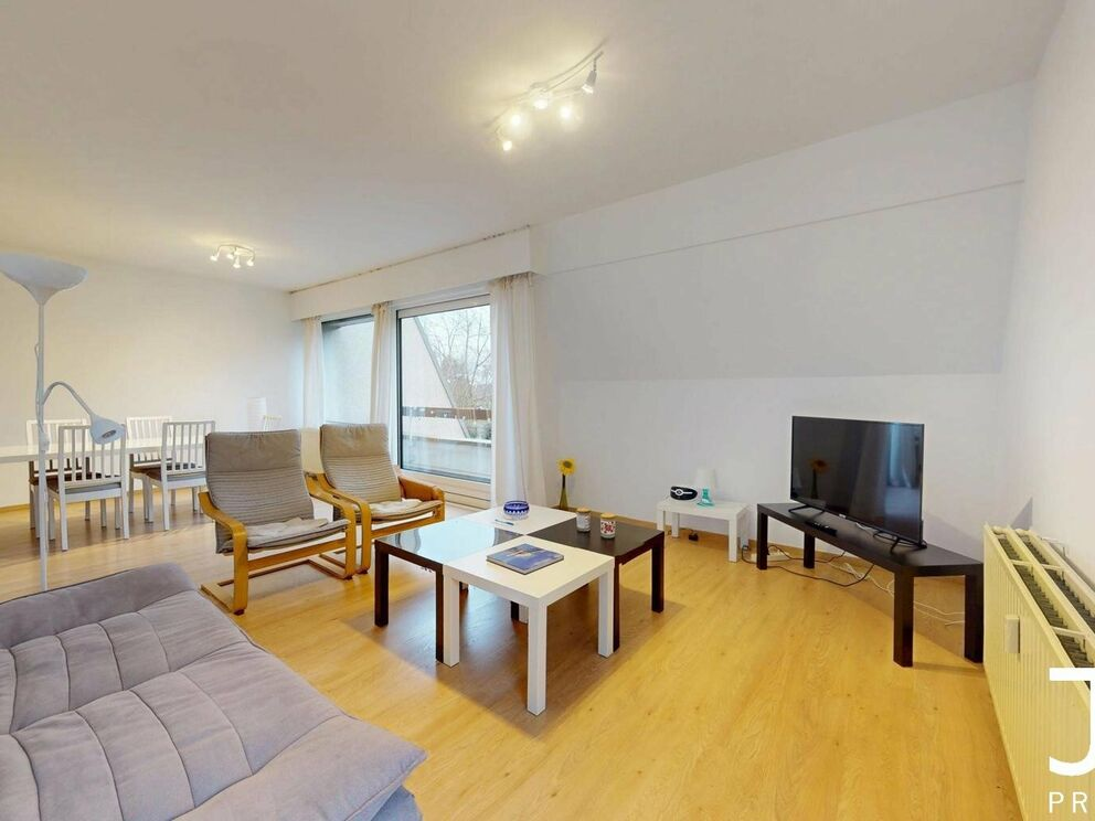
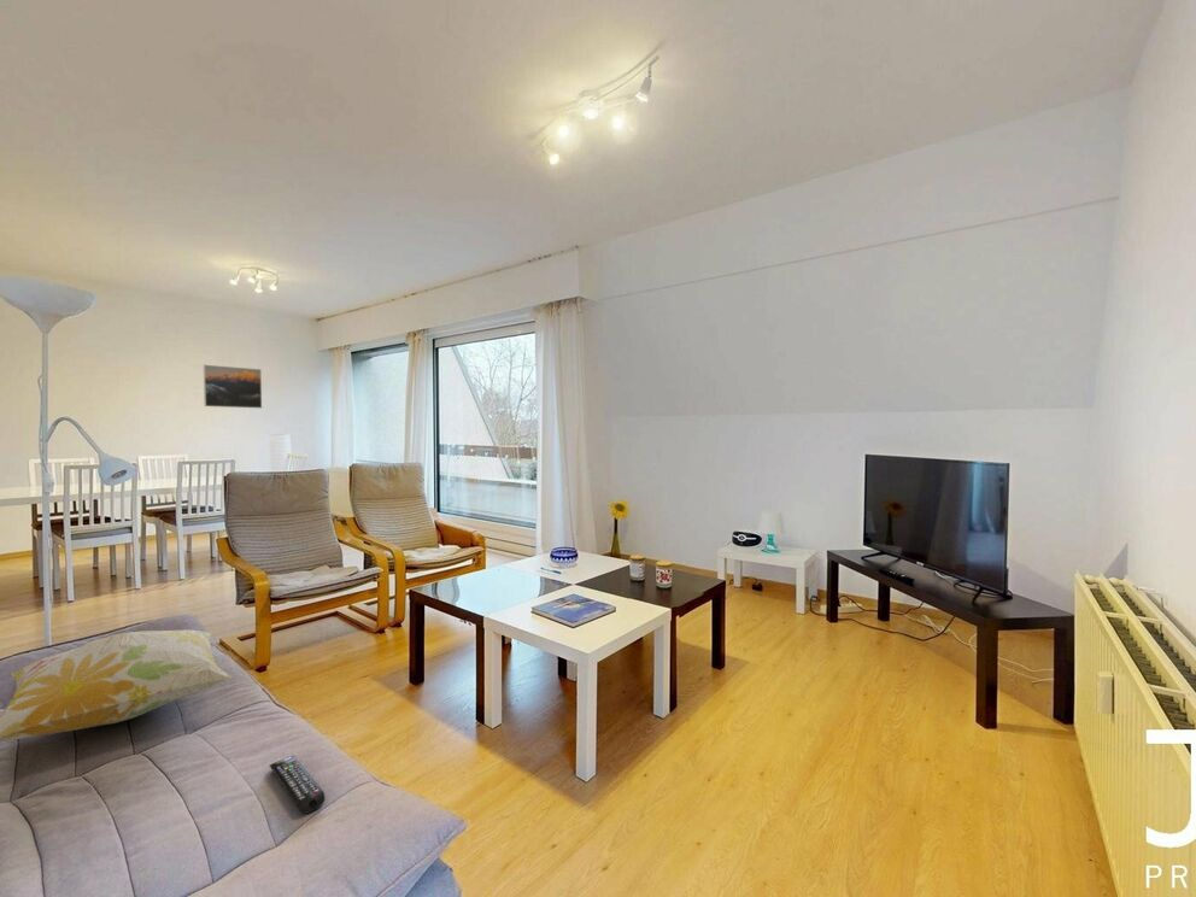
+ decorative pillow [0,629,231,743]
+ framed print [203,364,263,409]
+ remote control [268,754,327,815]
